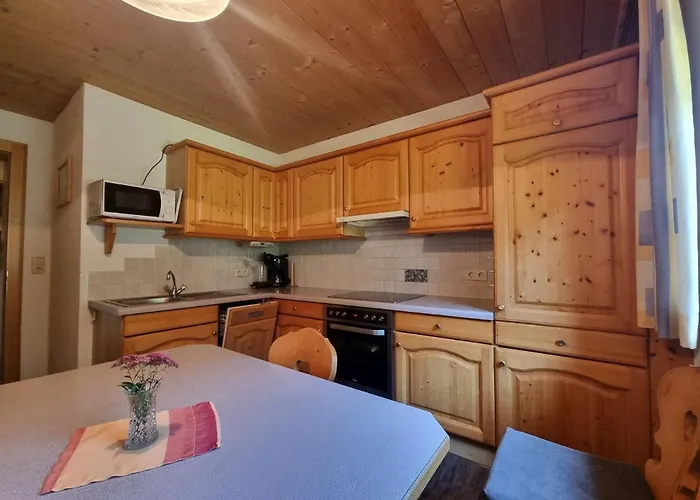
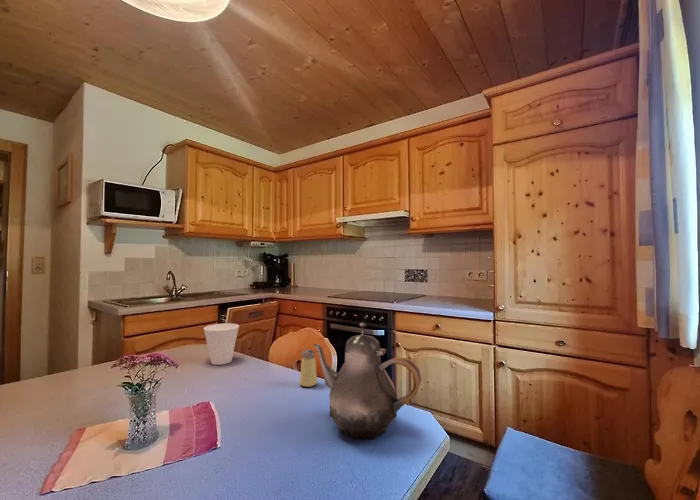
+ cup [203,322,240,366]
+ saltshaker [299,348,318,388]
+ teapot [313,321,423,440]
